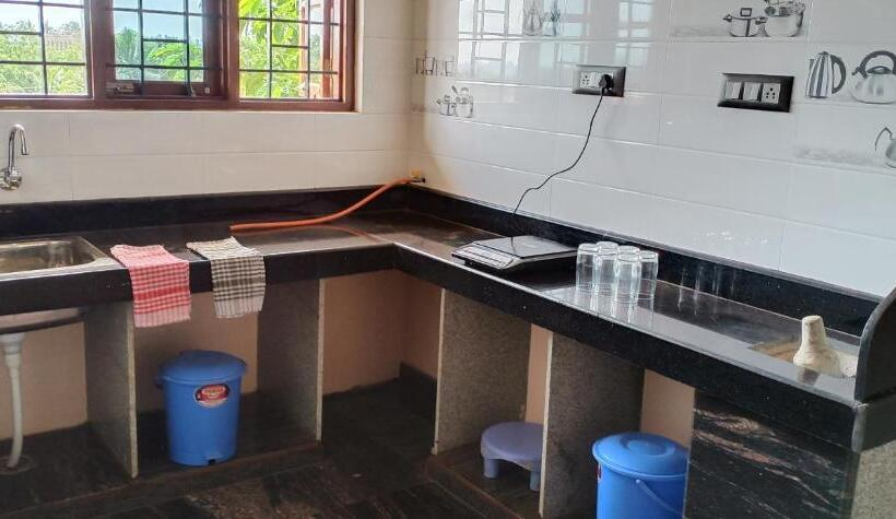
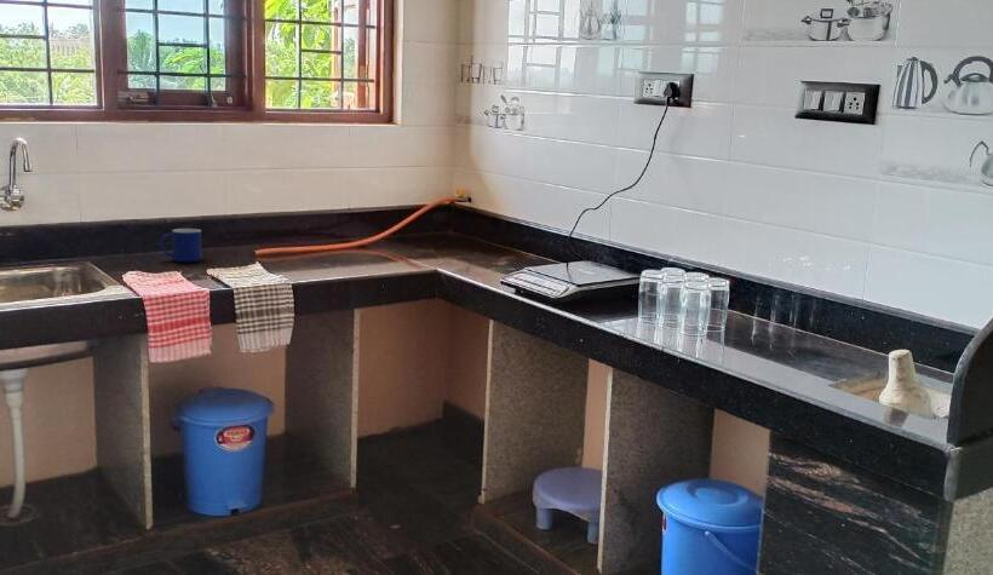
+ mug [159,228,202,263]
